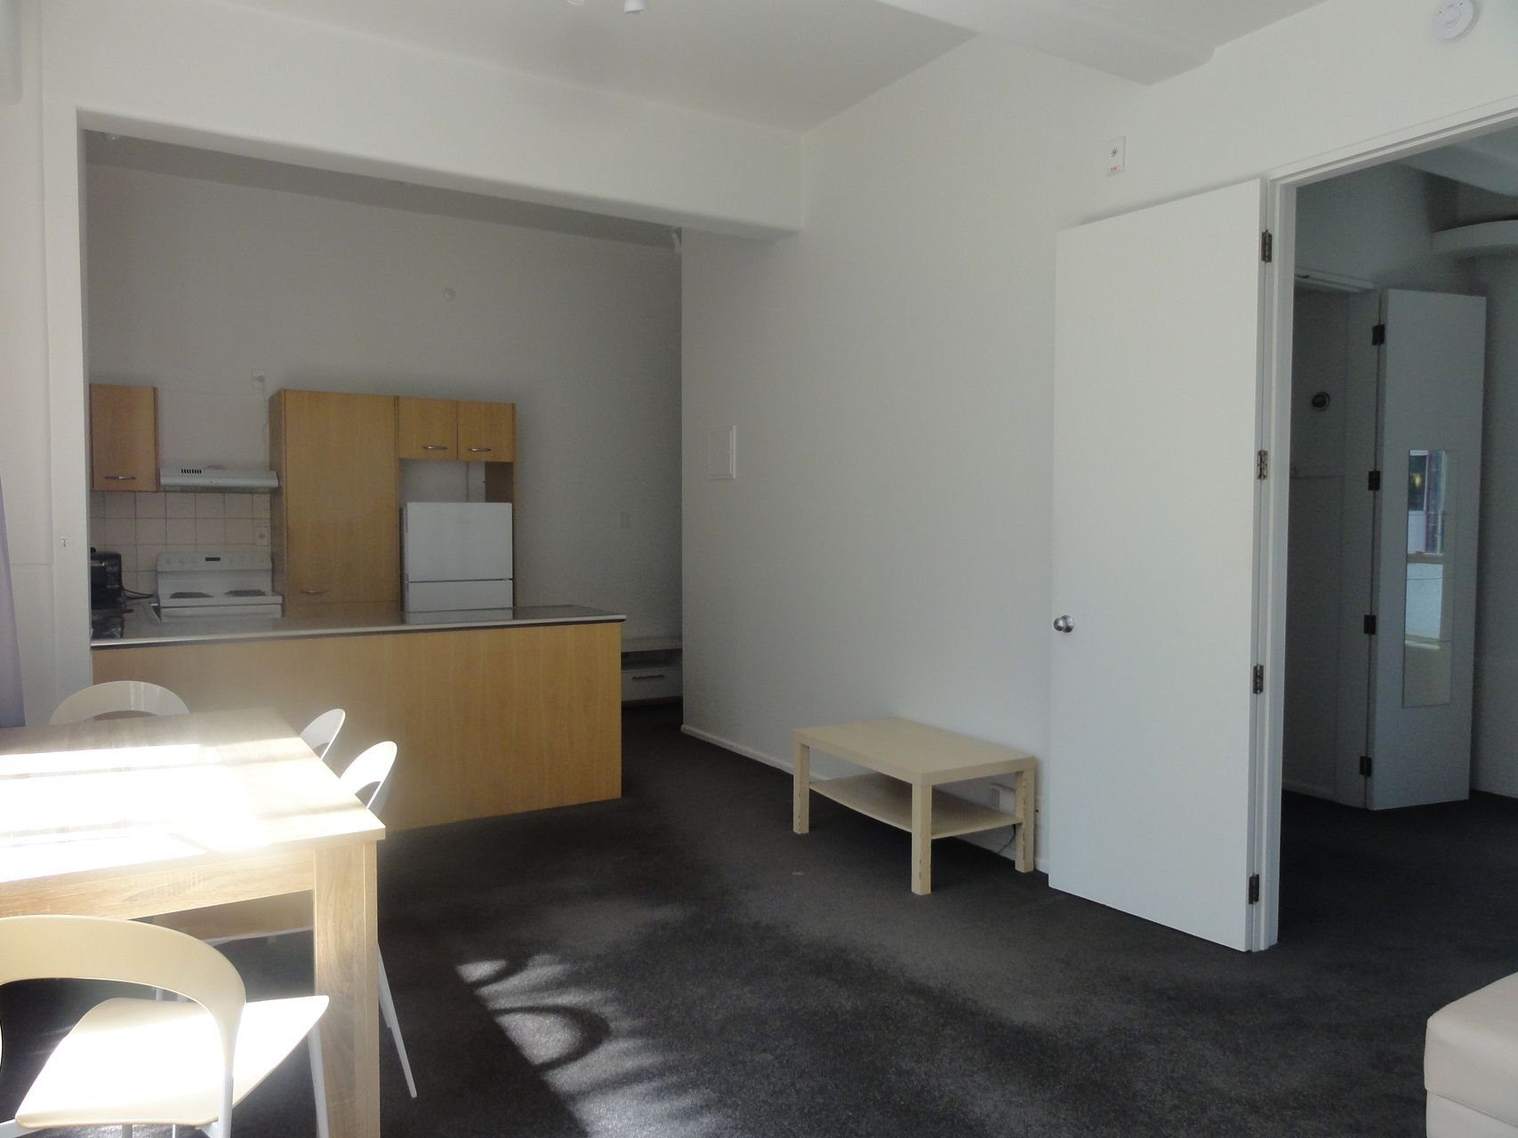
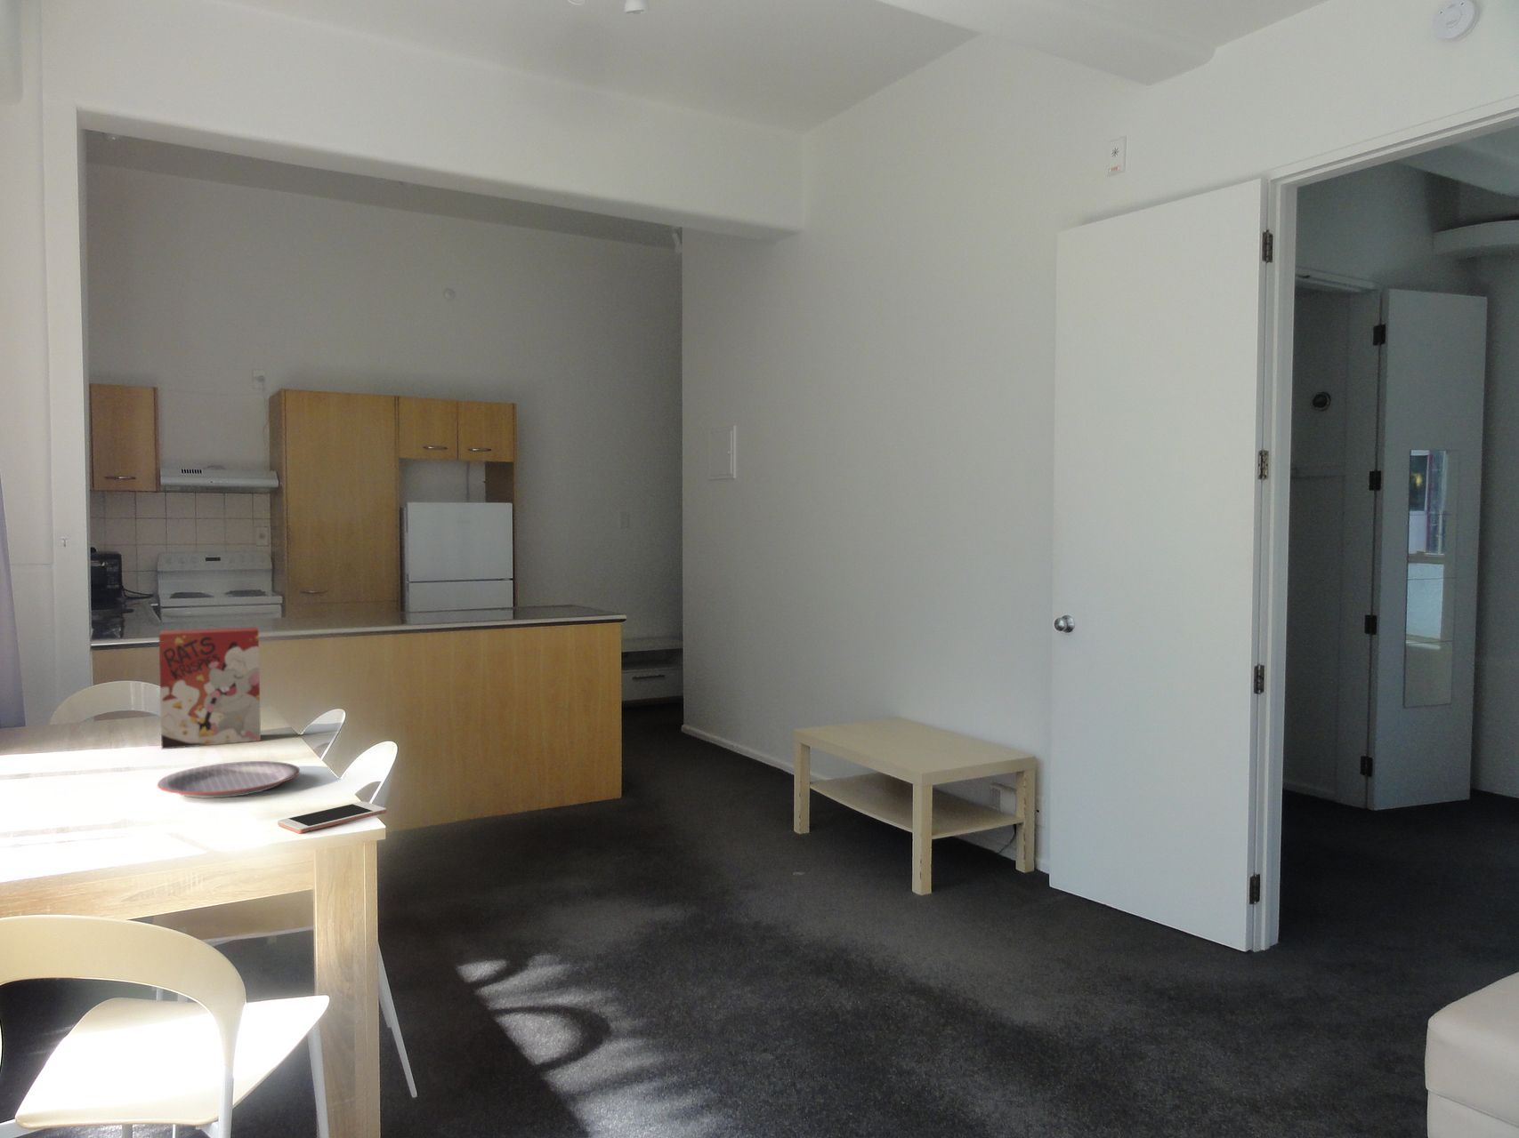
+ cereal box [158,626,262,750]
+ plate [157,760,300,800]
+ cell phone [276,800,388,834]
